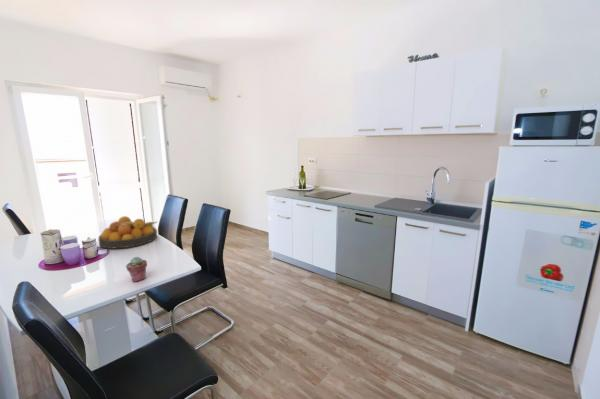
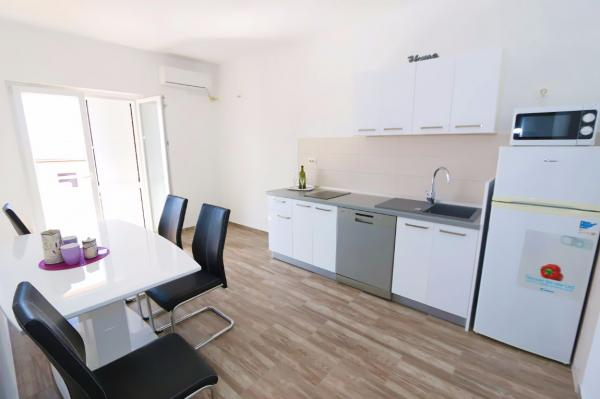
- potted succulent [125,256,148,283]
- fruit bowl [97,215,158,250]
